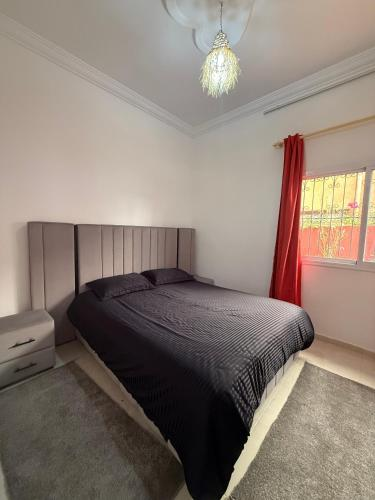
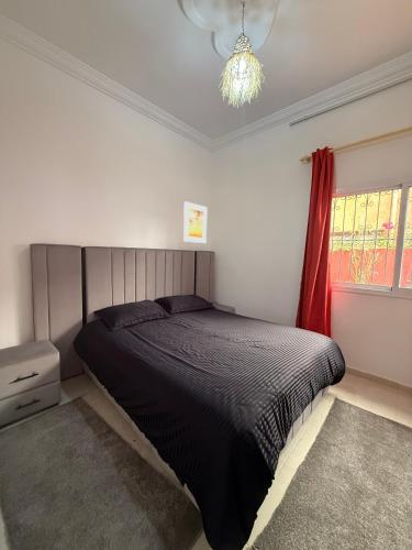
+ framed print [182,200,209,244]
